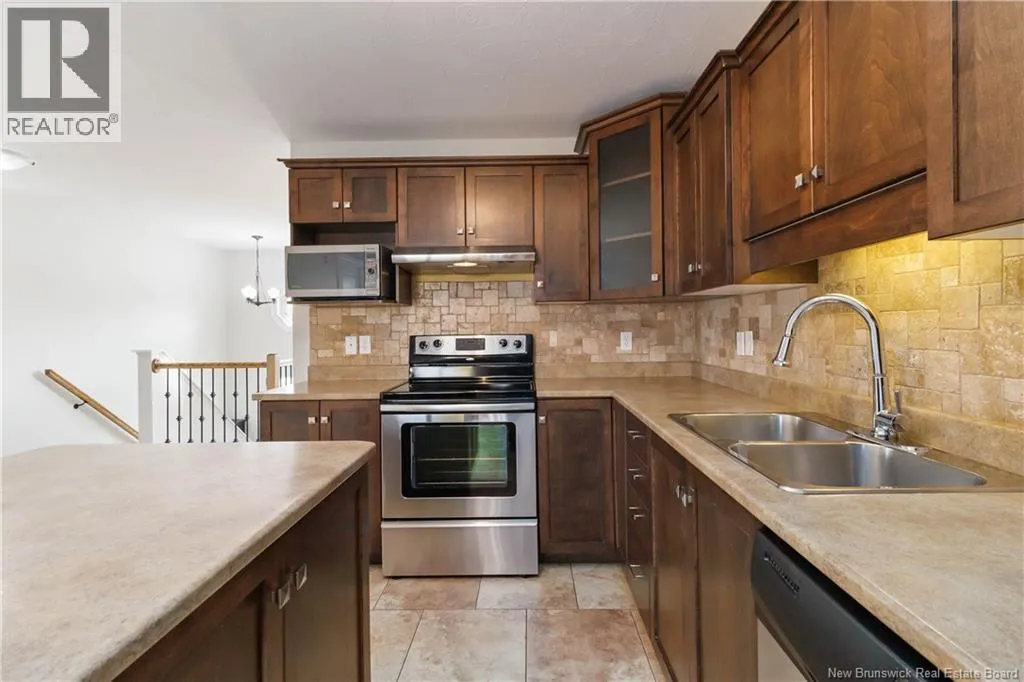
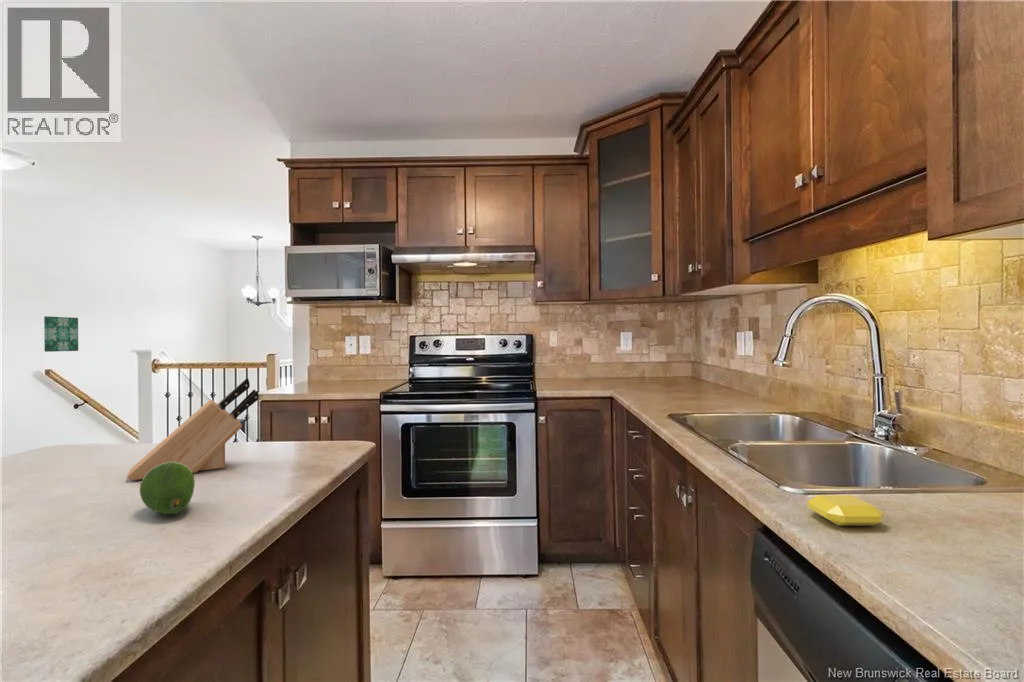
+ soap bar [806,494,885,526]
+ fruit [139,462,196,515]
+ knife block [126,377,260,481]
+ wall art [43,315,79,353]
